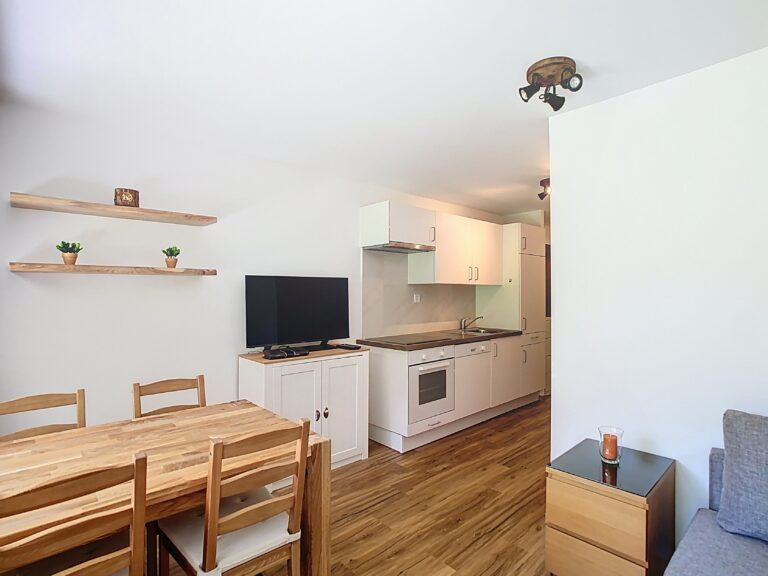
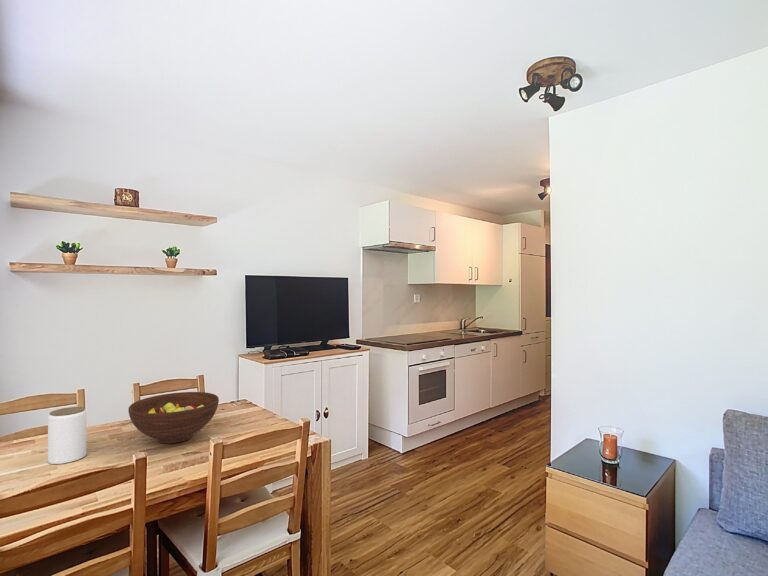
+ fruit bowl [127,391,220,444]
+ jar [47,406,88,465]
